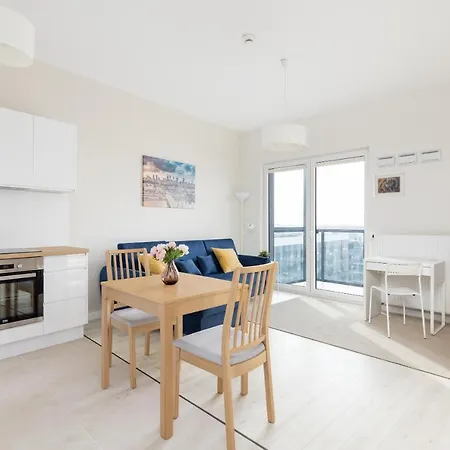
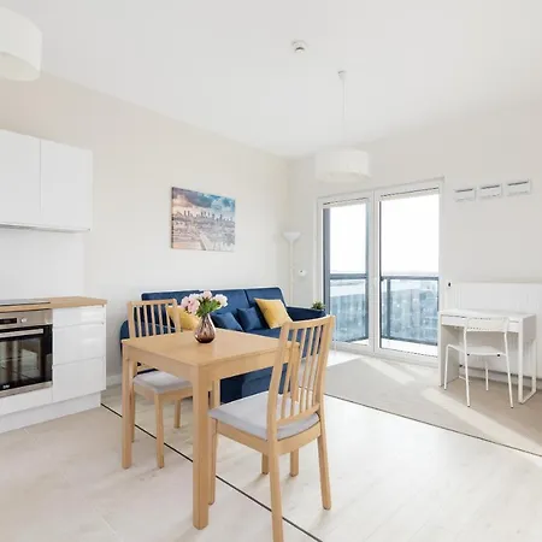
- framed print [373,171,406,199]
